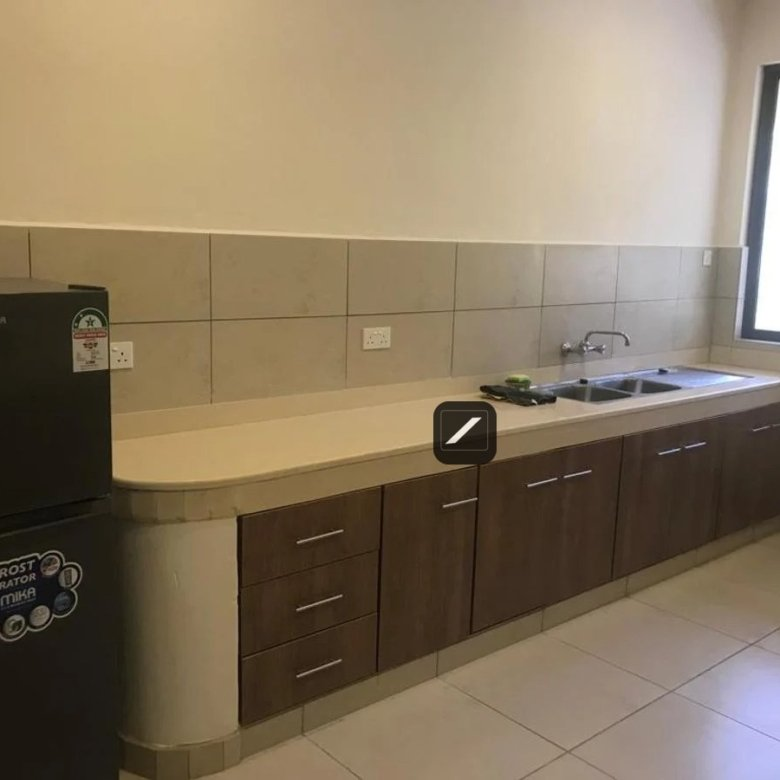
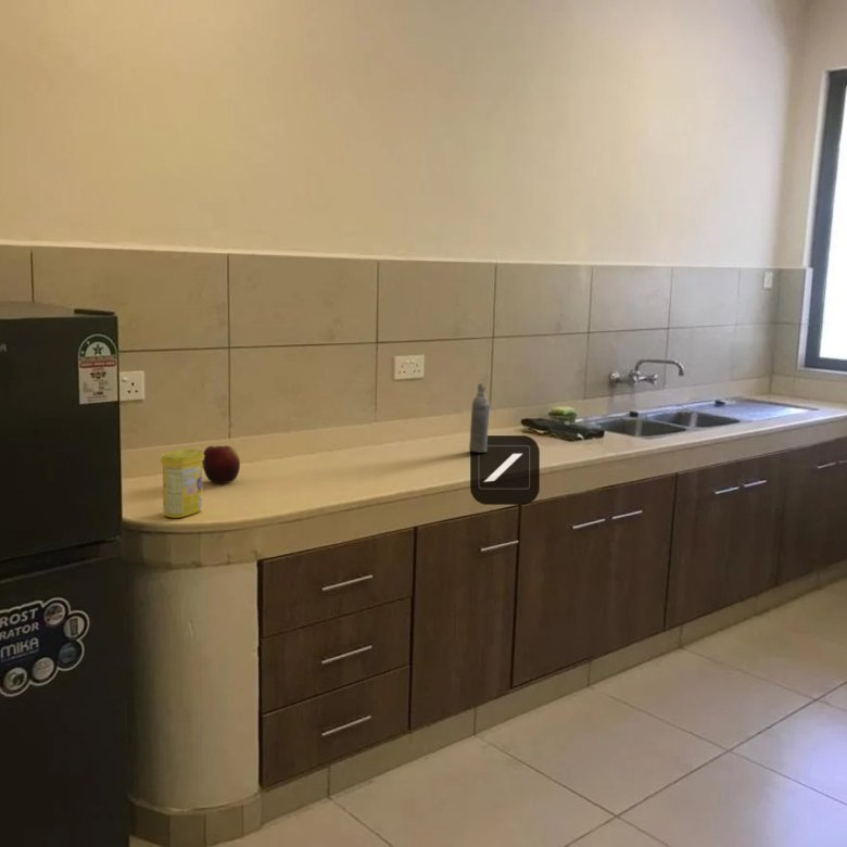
+ aerosol can [468,382,491,454]
+ canister [159,448,204,519]
+ apple [202,445,241,484]
